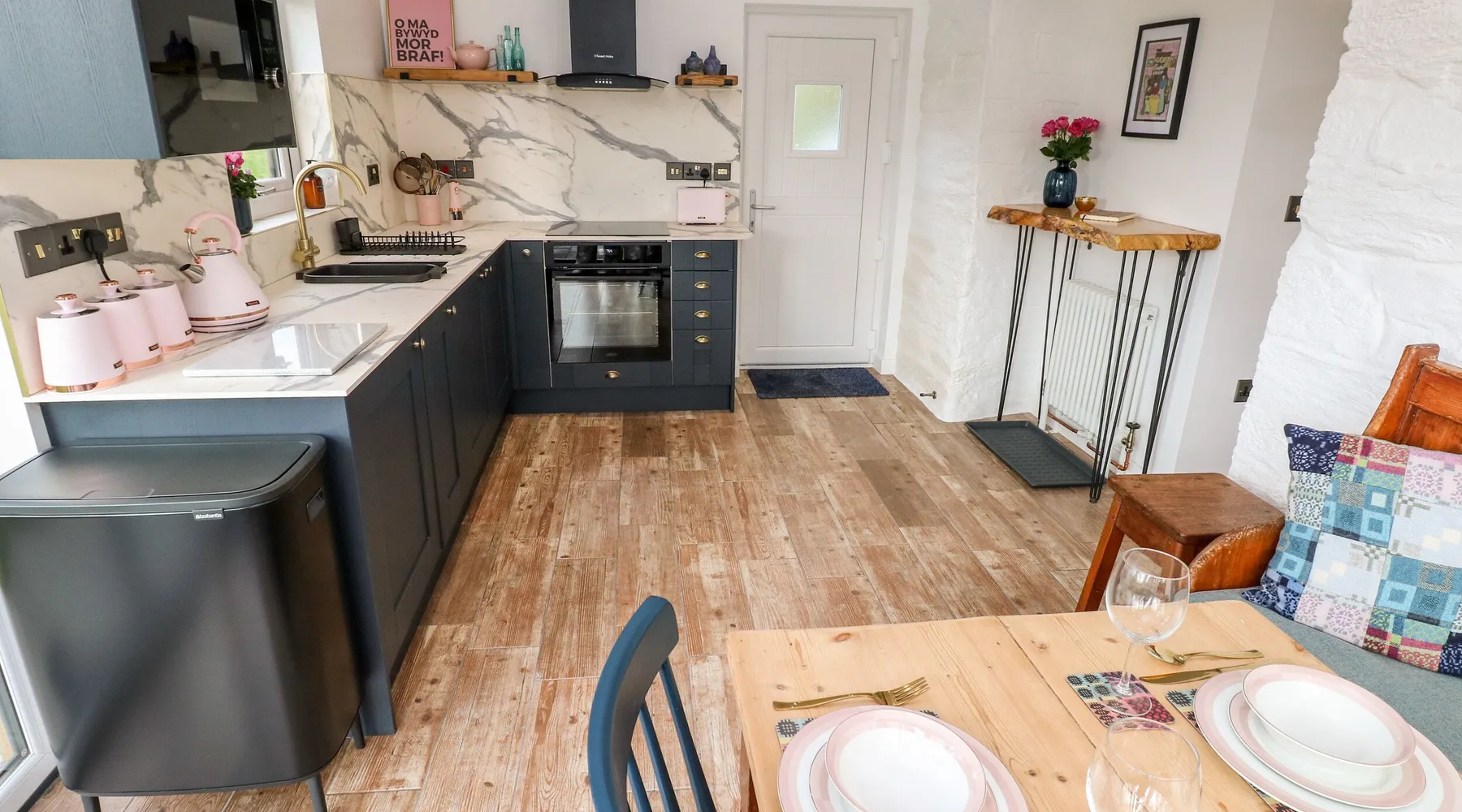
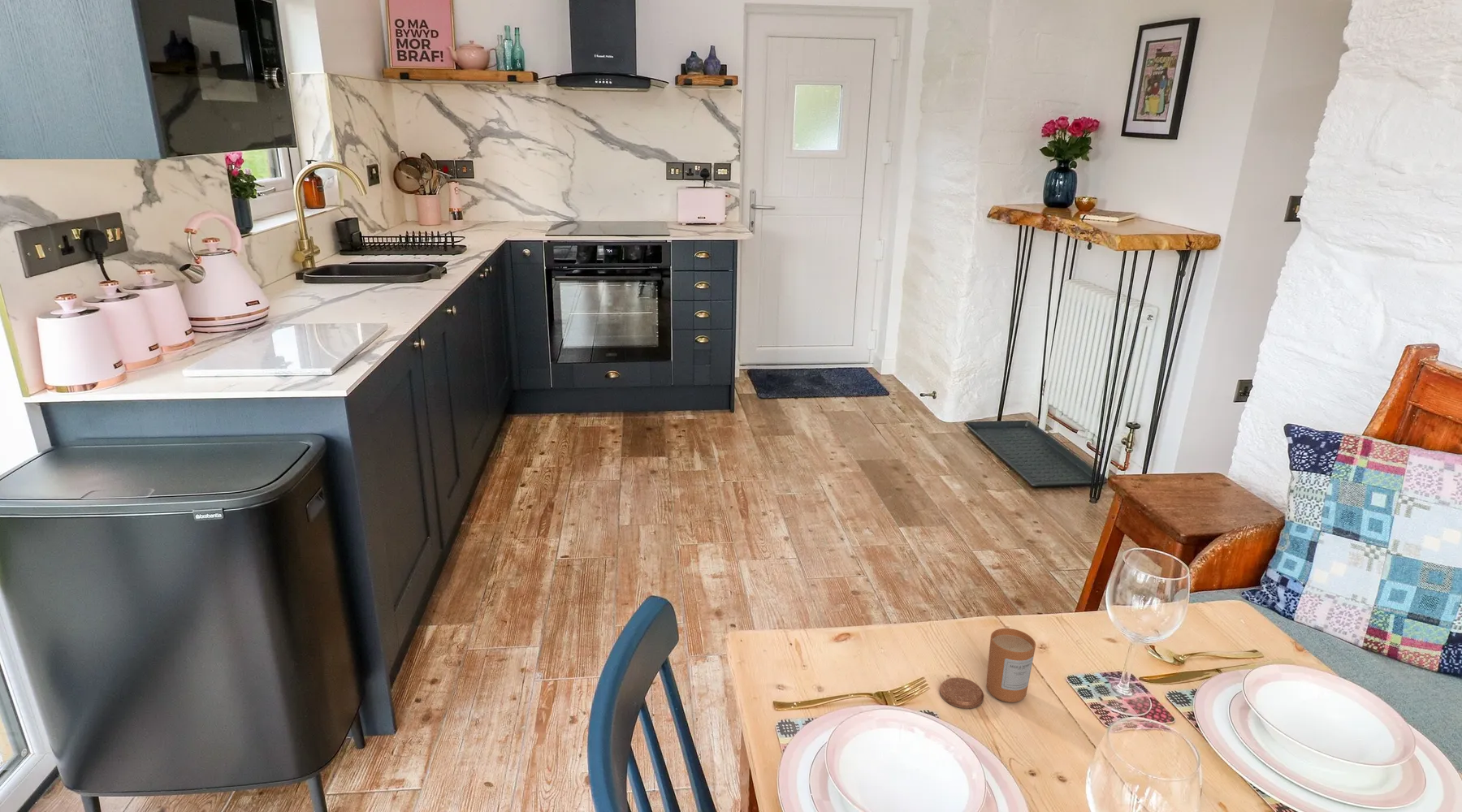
+ candle [939,628,1036,710]
